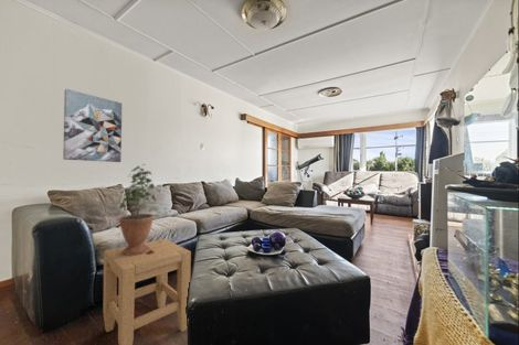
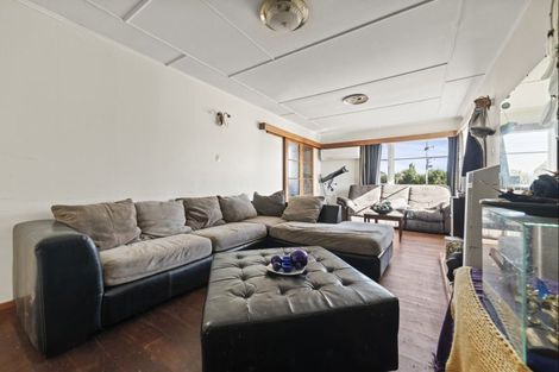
- wall art [62,88,123,163]
- potted plant [118,163,161,256]
- stool [103,238,192,345]
